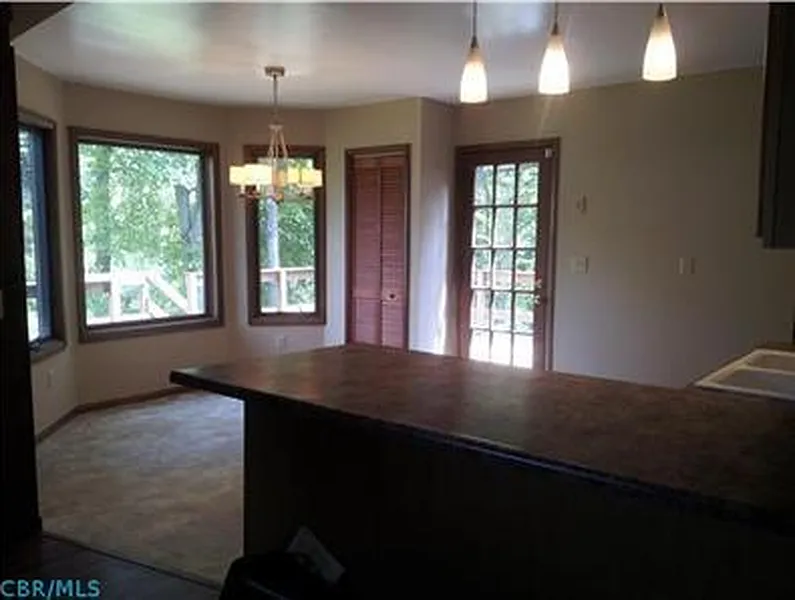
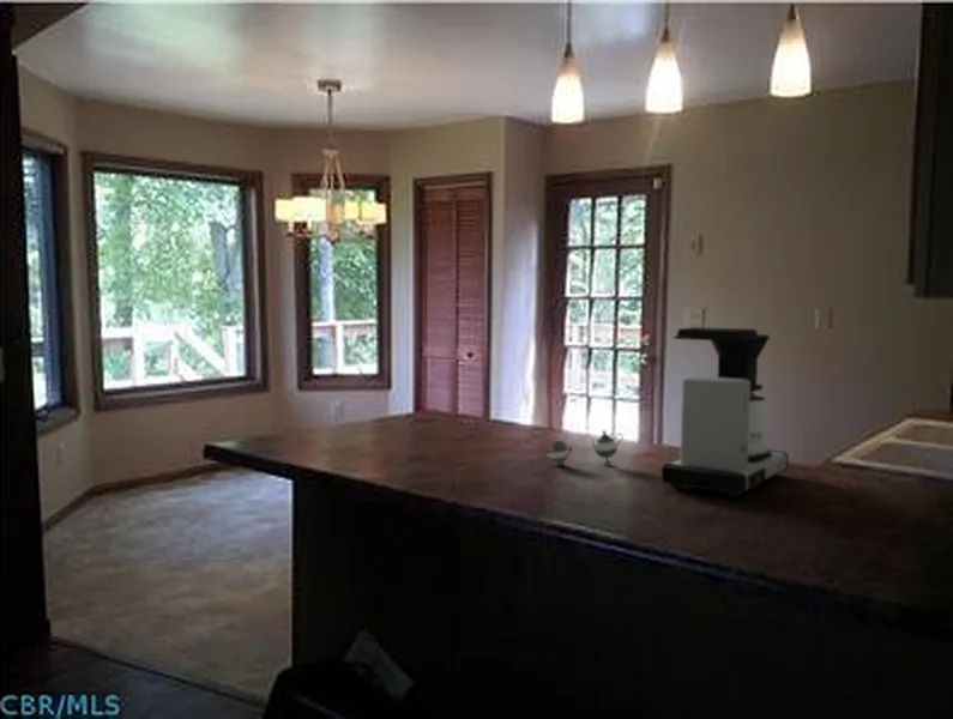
+ teapot [543,429,625,467]
+ coffee maker [661,326,790,499]
